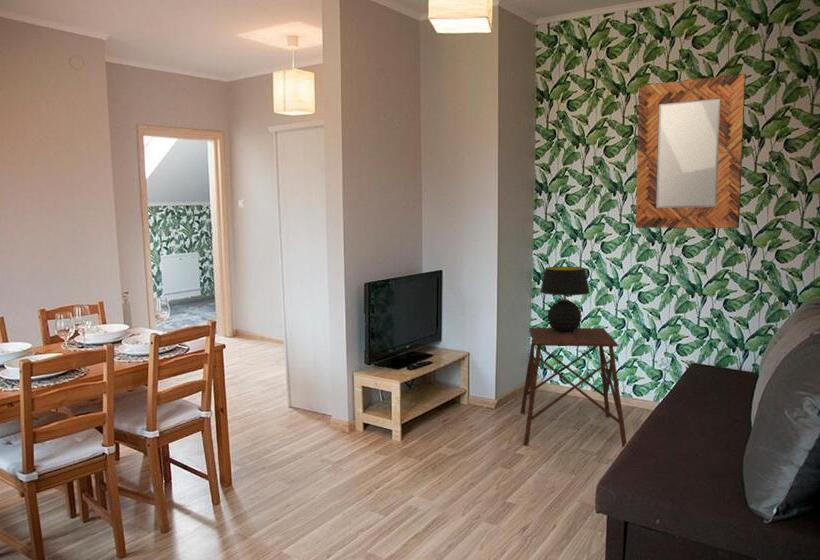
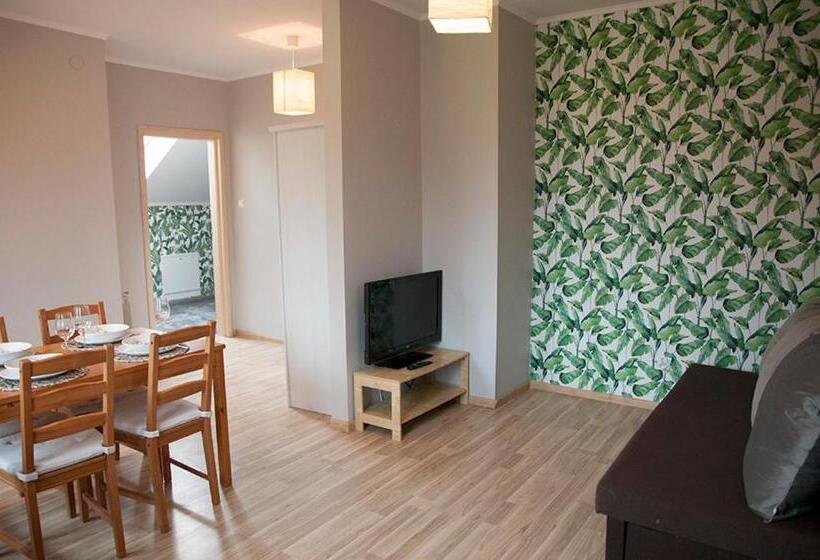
- home mirror [635,72,747,229]
- side table [519,327,628,449]
- table lamp [539,266,591,333]
